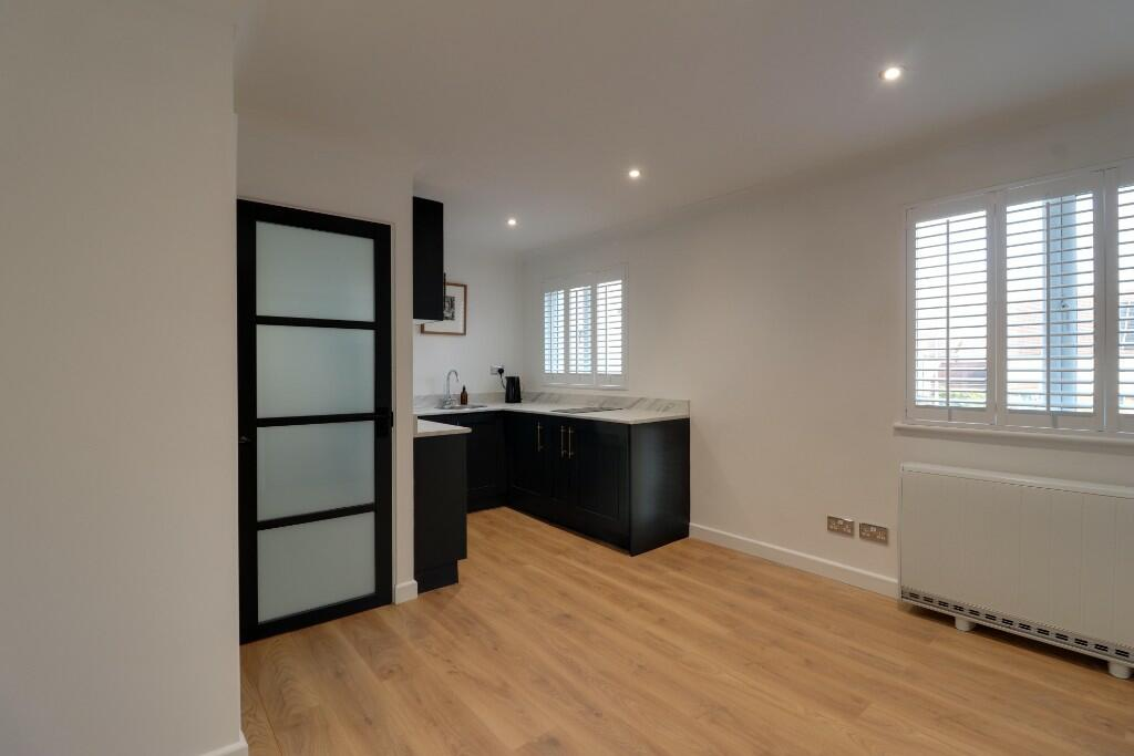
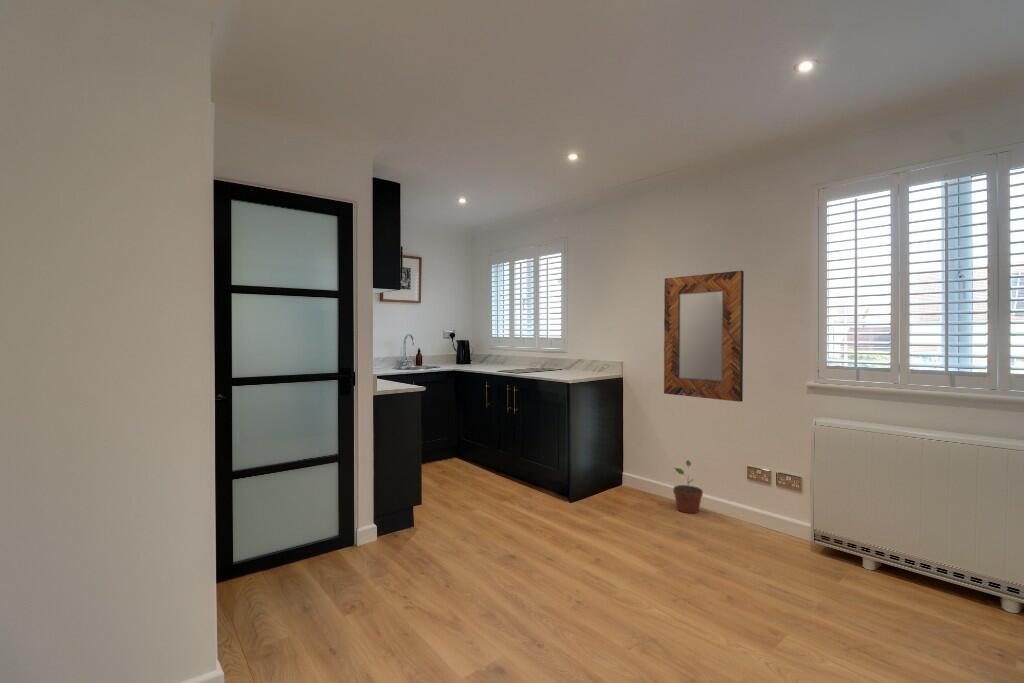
+ home mirror [663,270,745,403]
+ potted plant [672,459,704,514]
